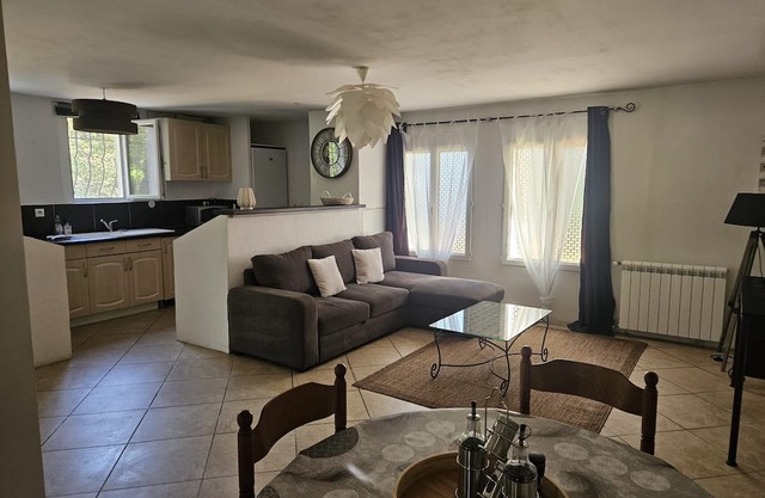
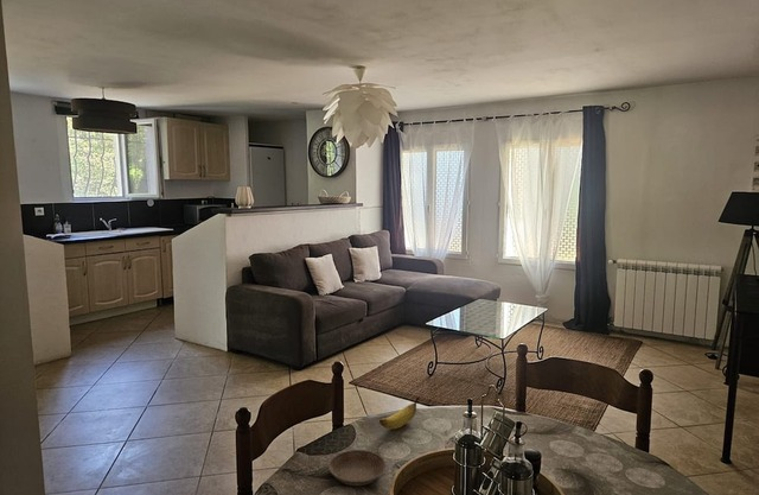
+ saucer [327,449,387,487]
+ banana [378,396,421,430]
